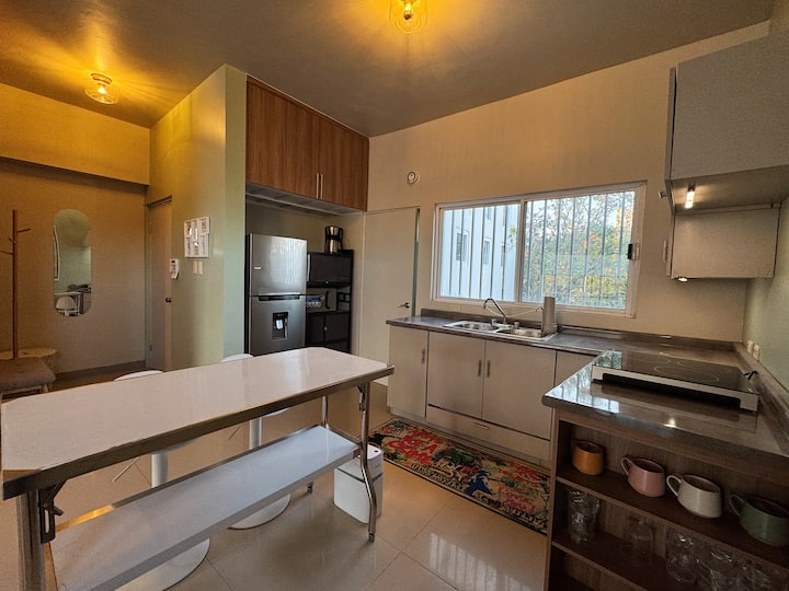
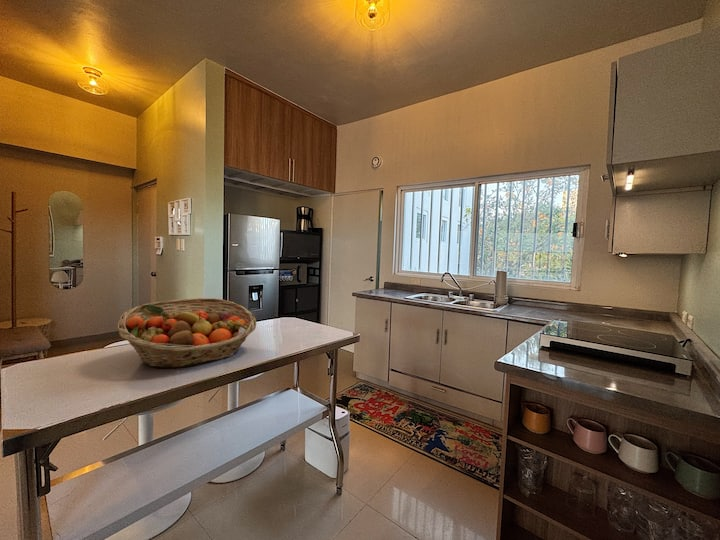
+ fruit basket [117,297,257,369]
